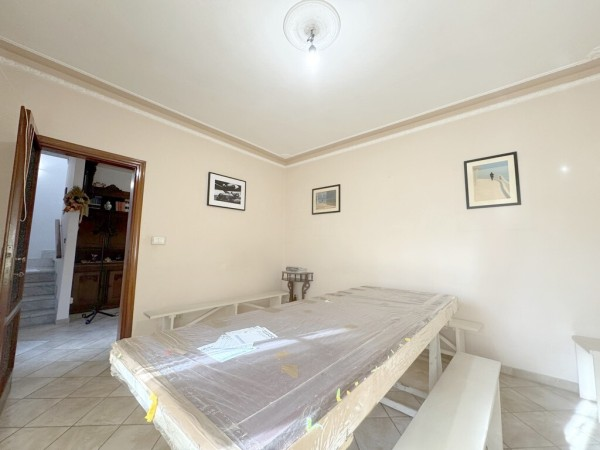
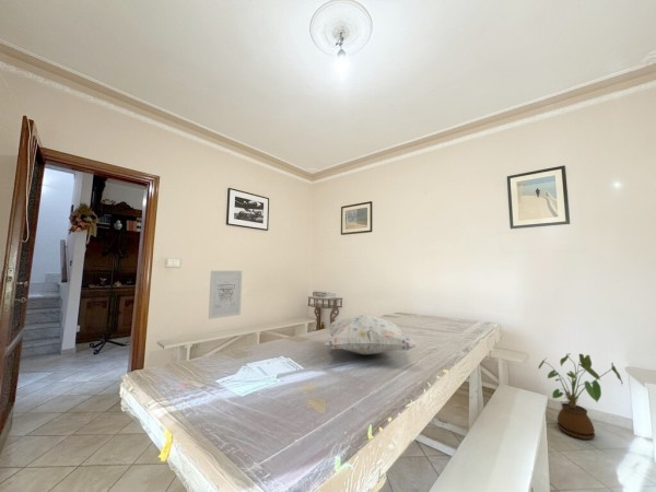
+ wall art [208,270,243,320]
+ house plant [538,352,624,441]
+ decorative pillow [323,314,420,355]
